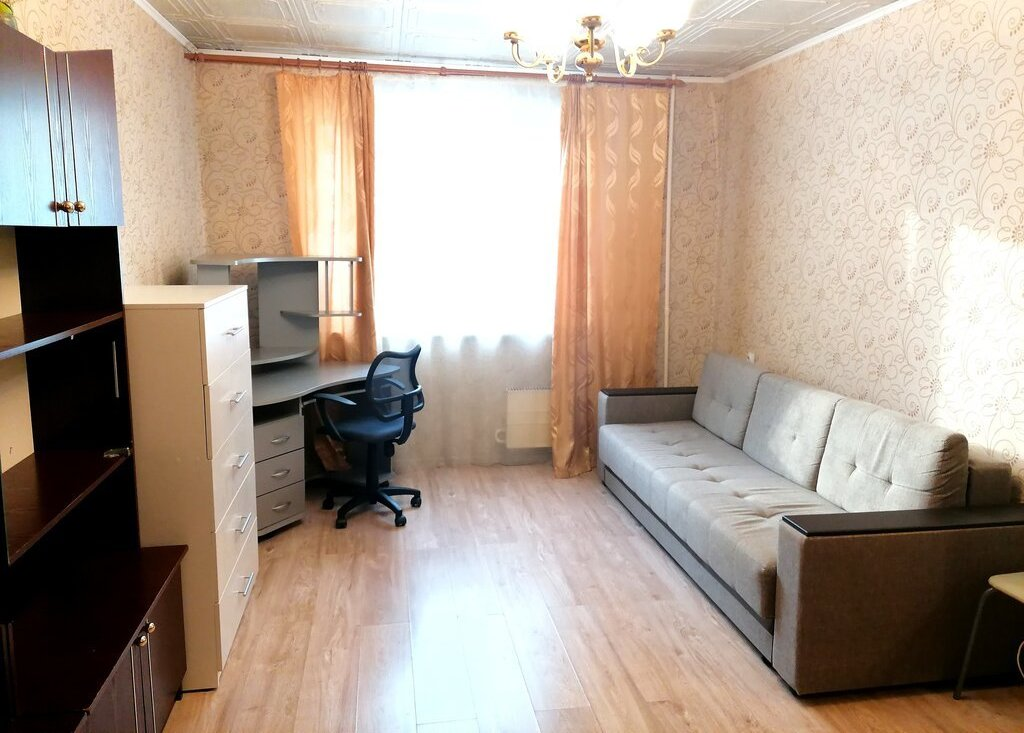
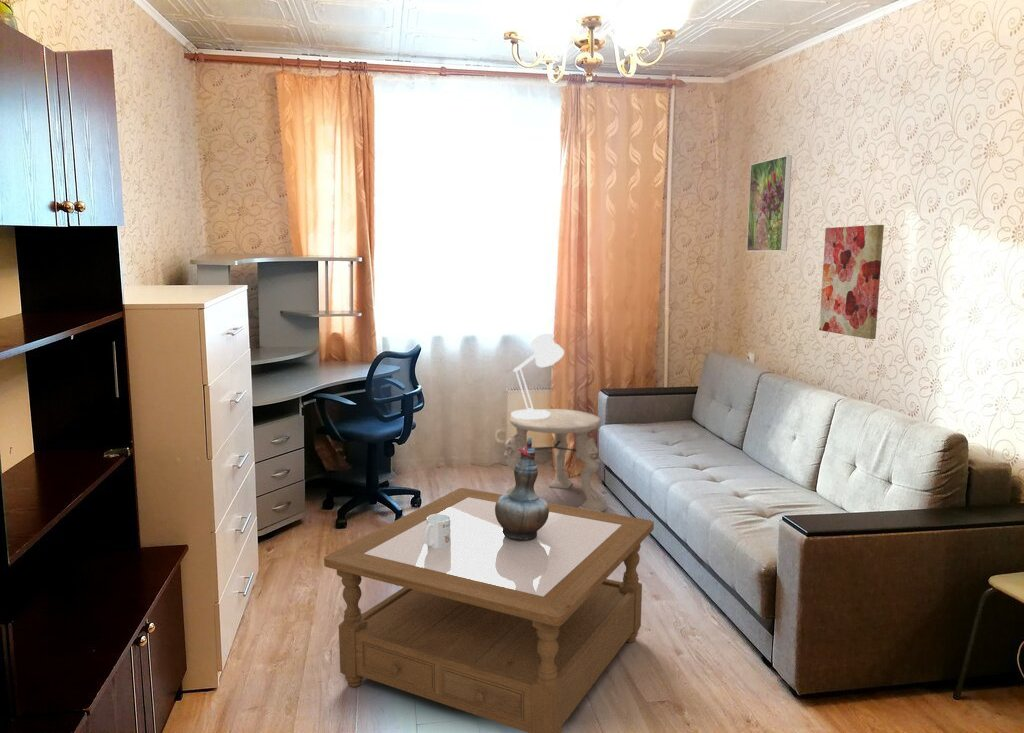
+ decorative vase [495,437,549,540]
+ side table [503,408,608,512]
+ mug [423,514,451,548]
+ coffee table [323,487,655,733]
+ table lamp [510,333,565,419]
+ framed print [746,154,793,252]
+ wall art [818,224,885,340]
